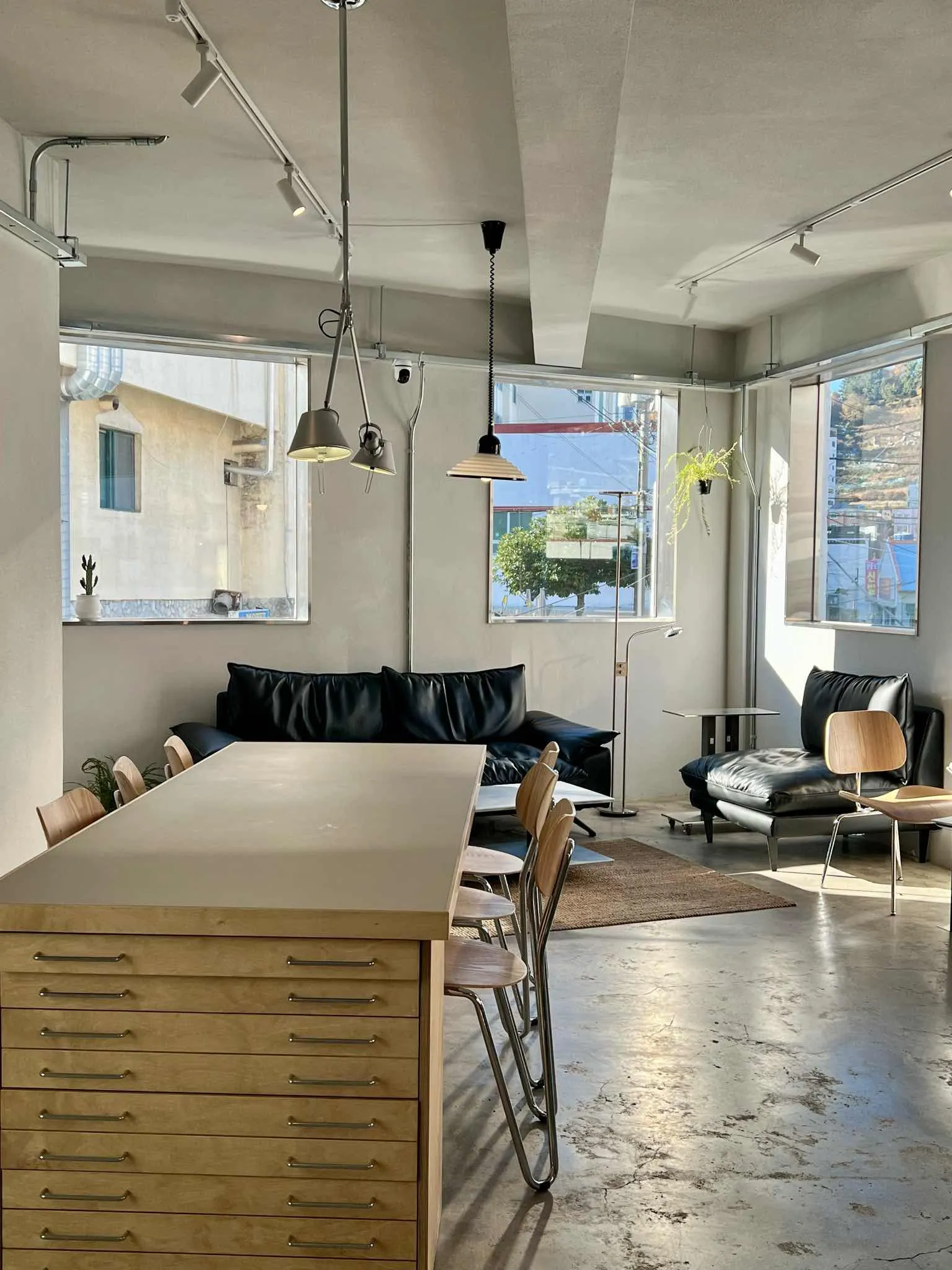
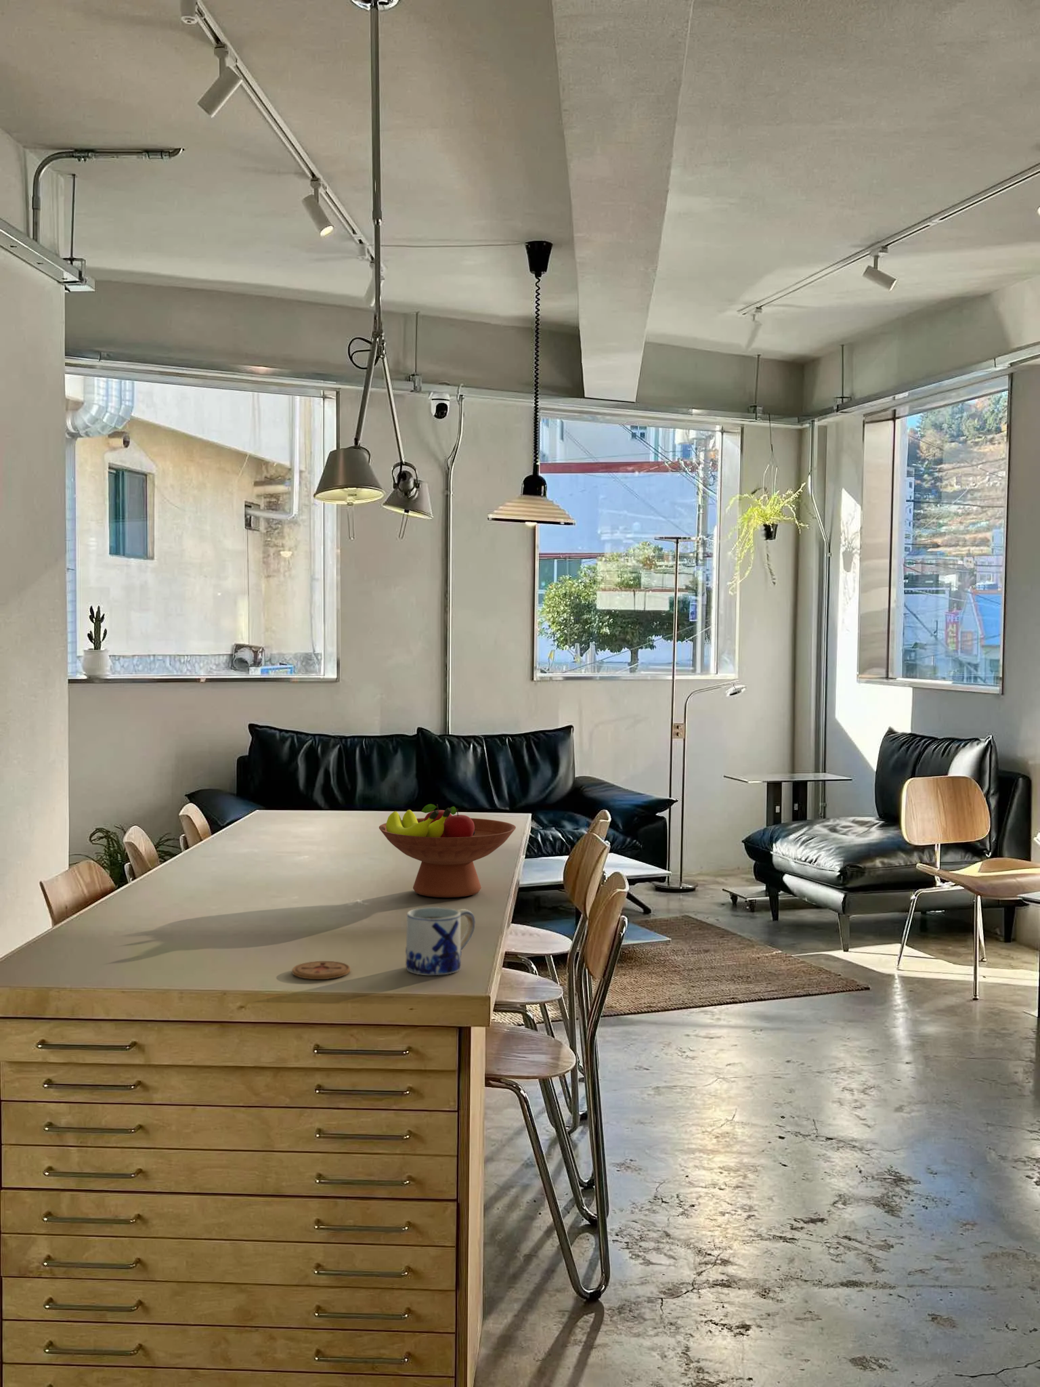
+ fruit bowl [378,803,517,898]
+ coaster [292,960,351,980]
+ mug [405,906,475,976]
